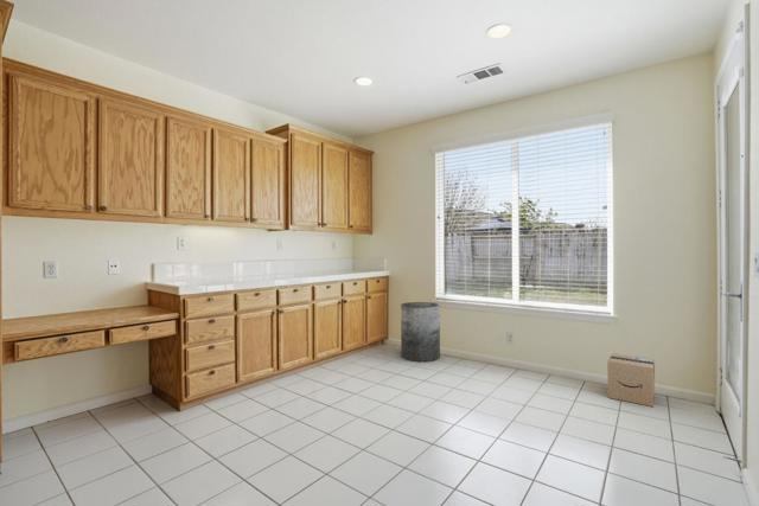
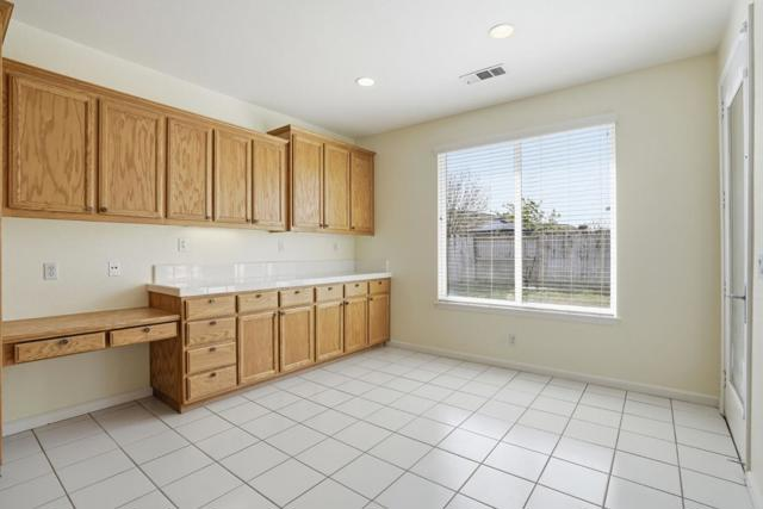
- trash can [400,301,441,363]
- cardboard box [606,352,656,408]
